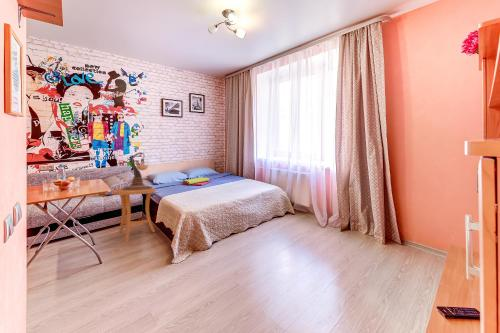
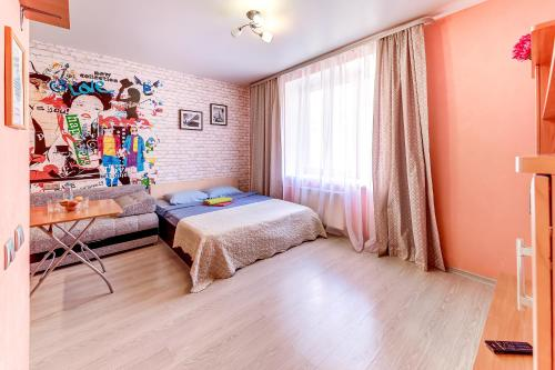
- side table [112,187,156,244]
- candle holder [122,151,153,190]
